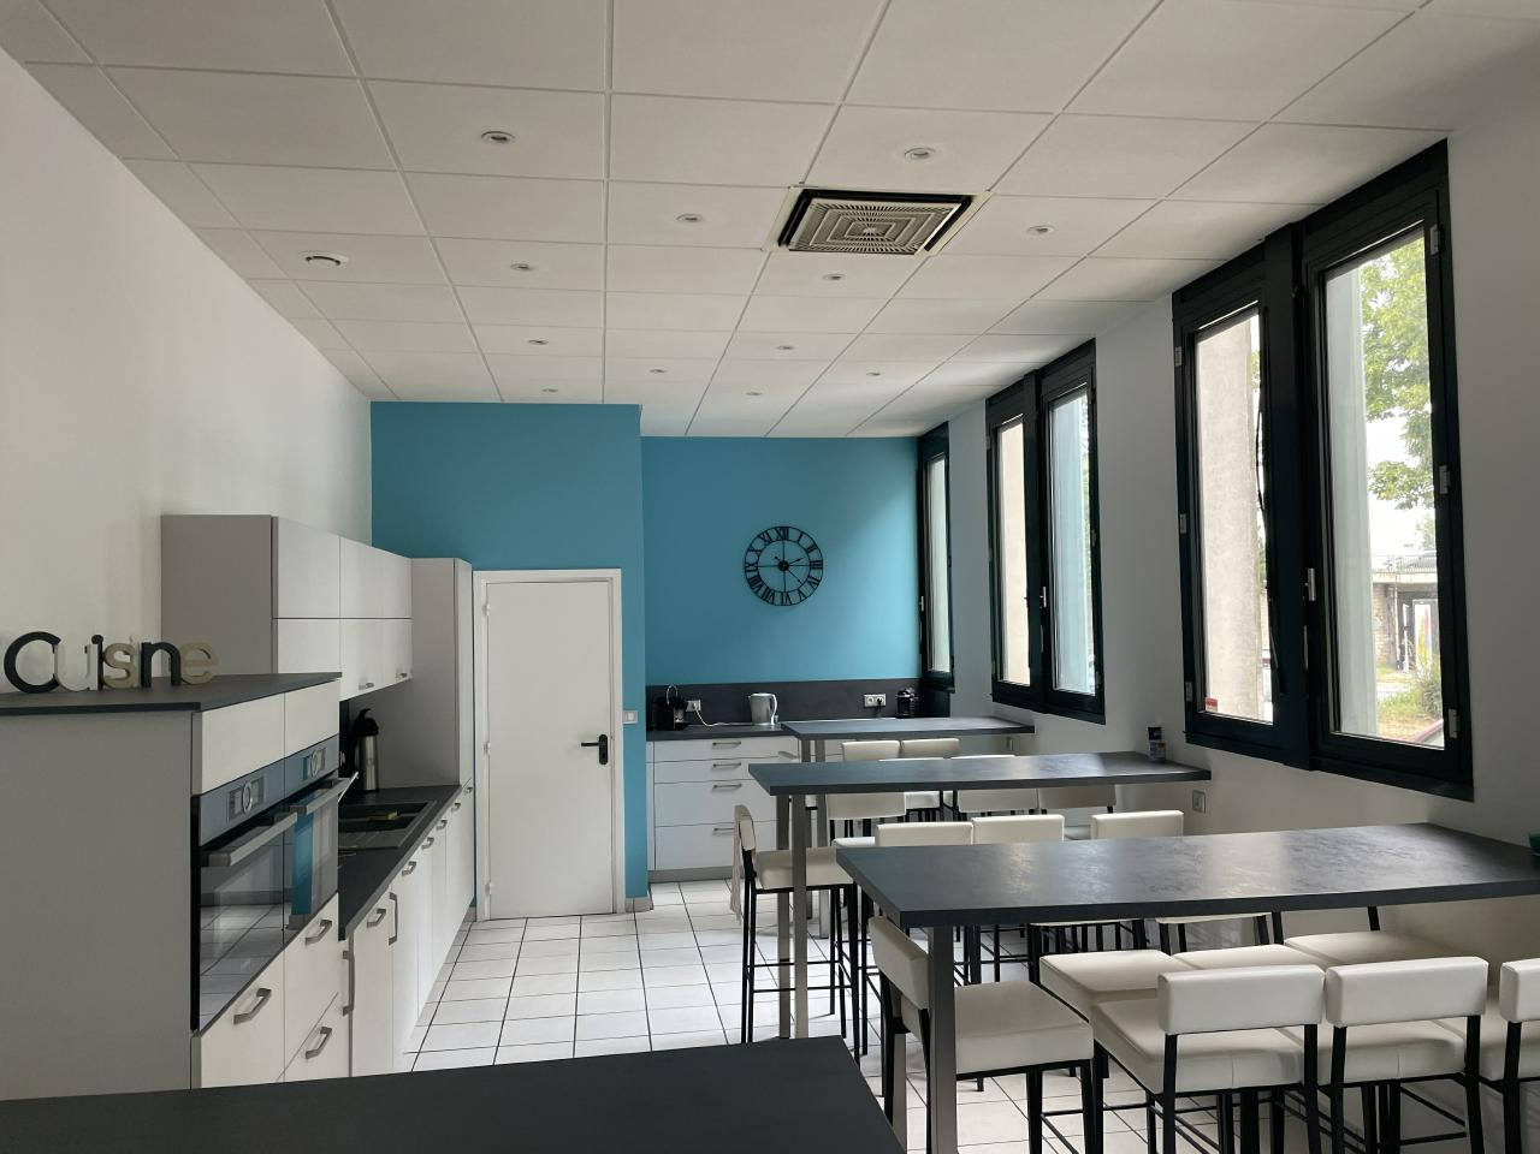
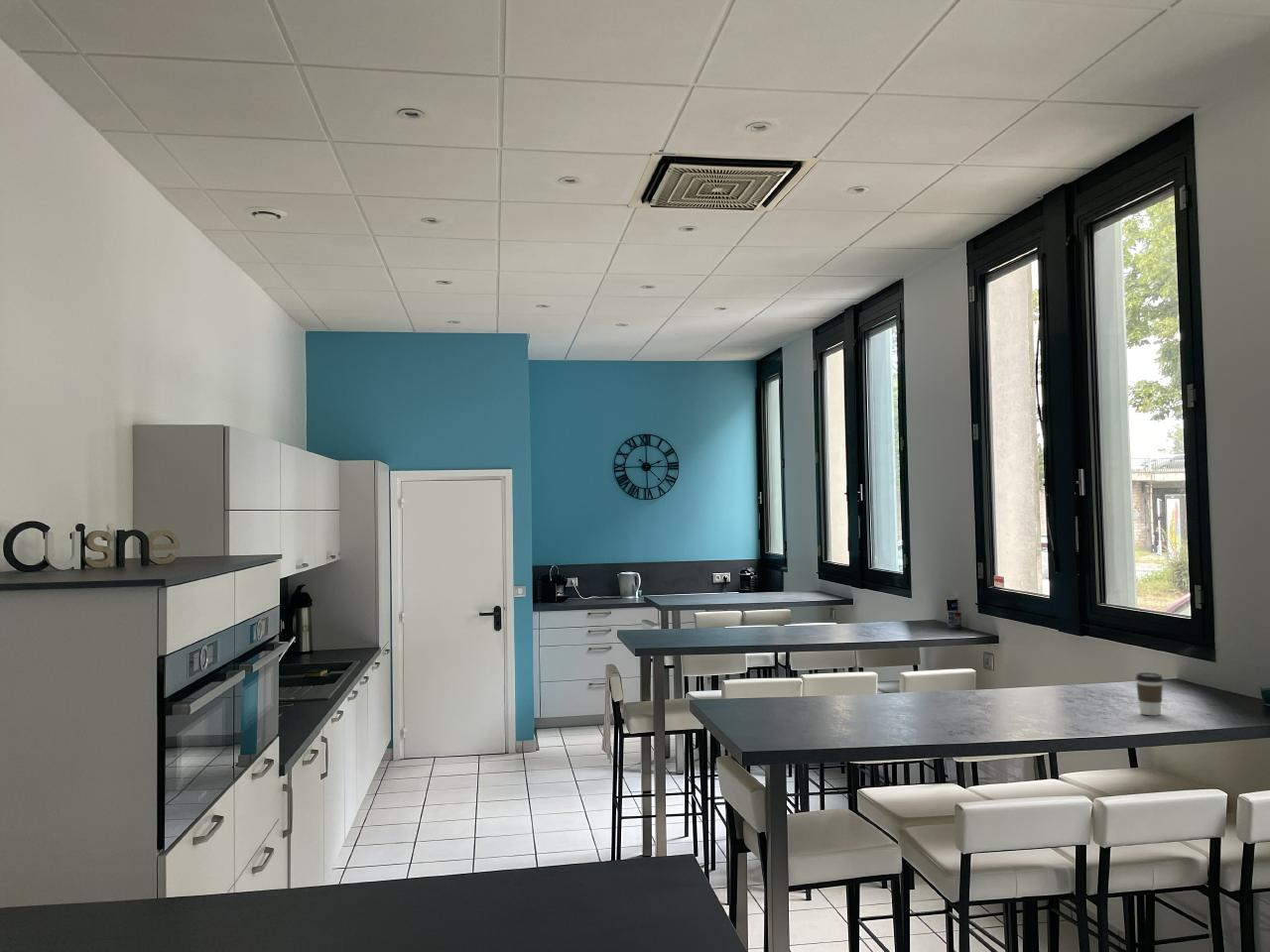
+ coffee cup [1134,671,1164,716]
